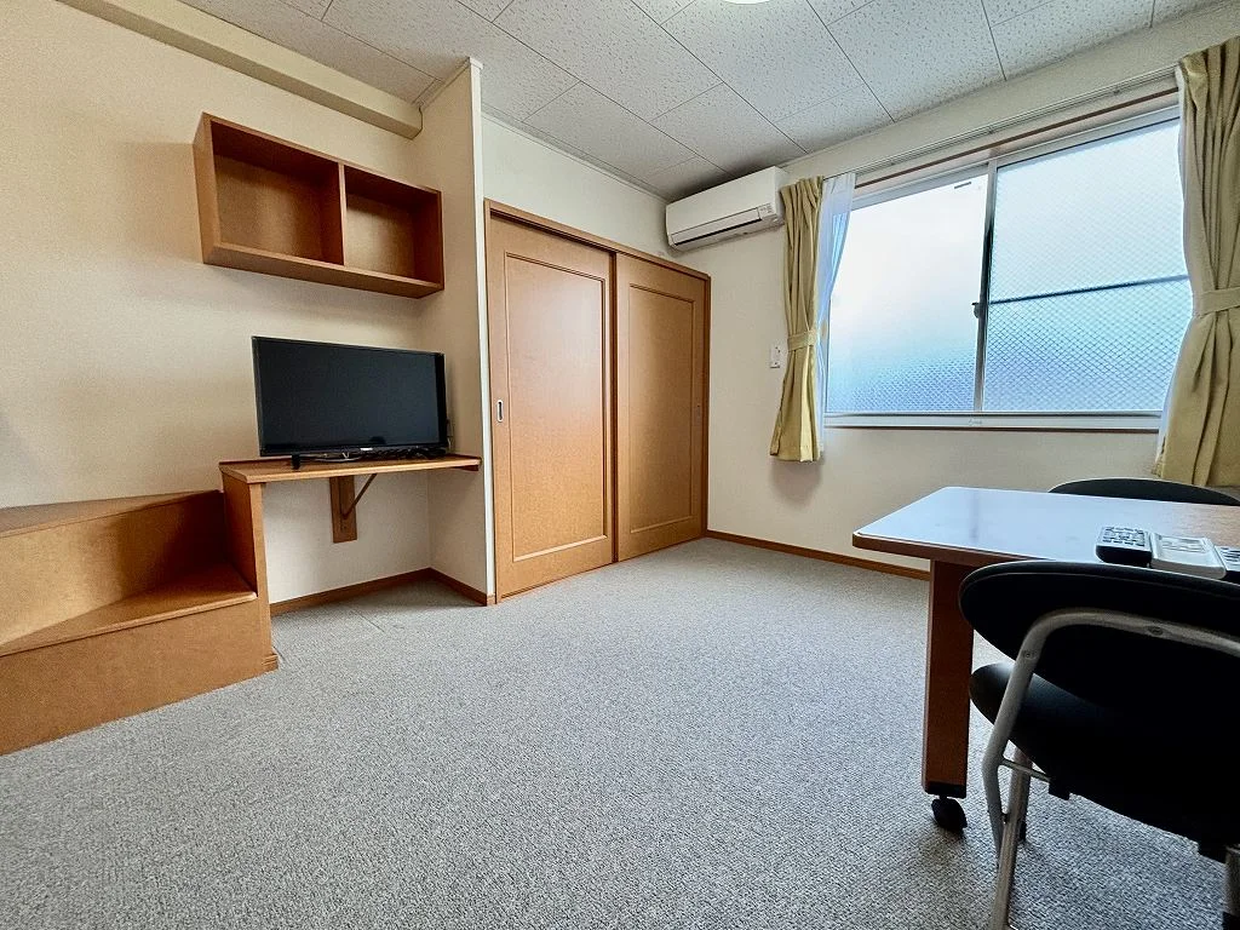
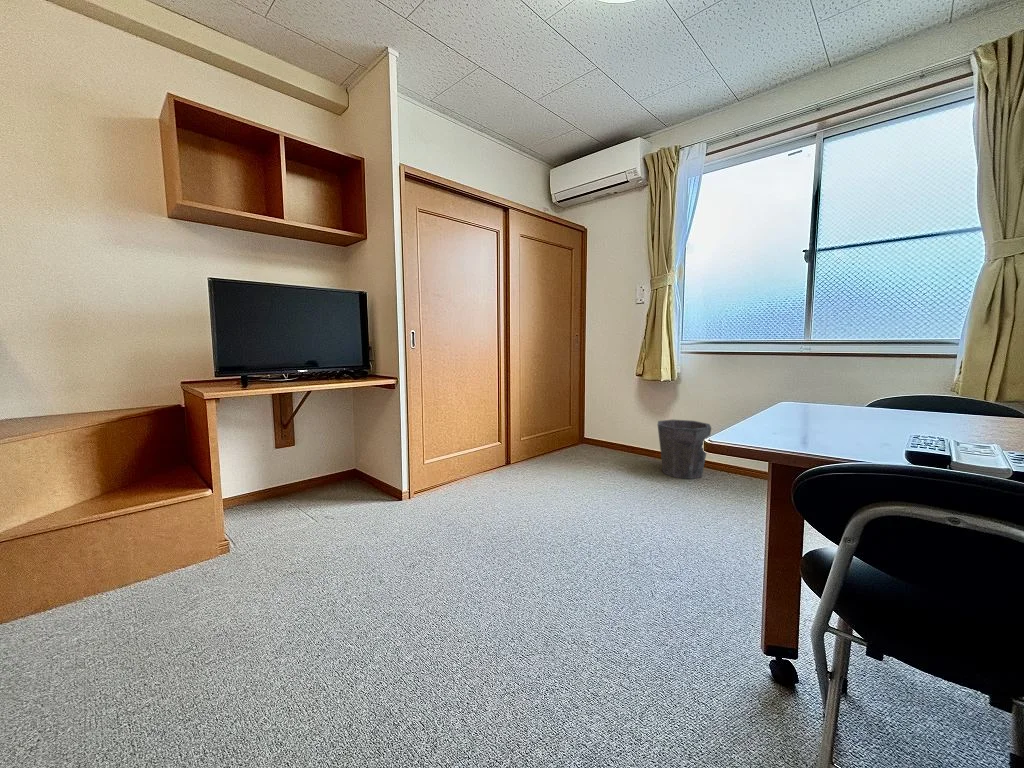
+ waste bin [657,419,712,480]
